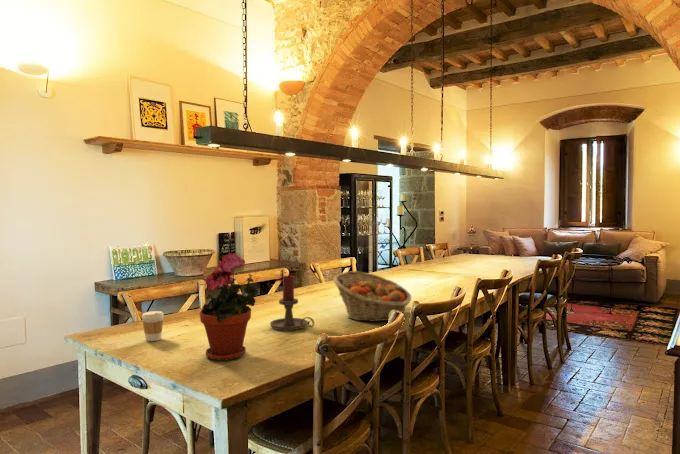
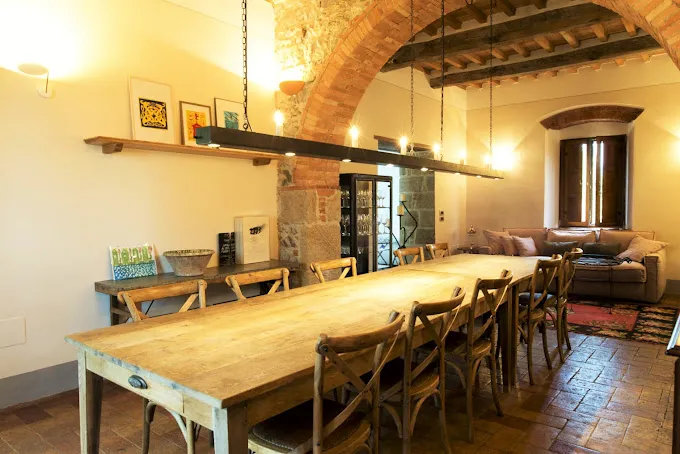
- fruit basket [332,270,412,322]
- candle holder [269,274,315,331]
- potted plant [199,252,260,362]
- coffee cup [141,310,165,342]
